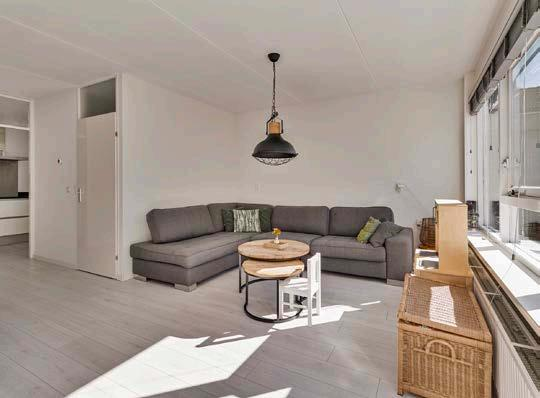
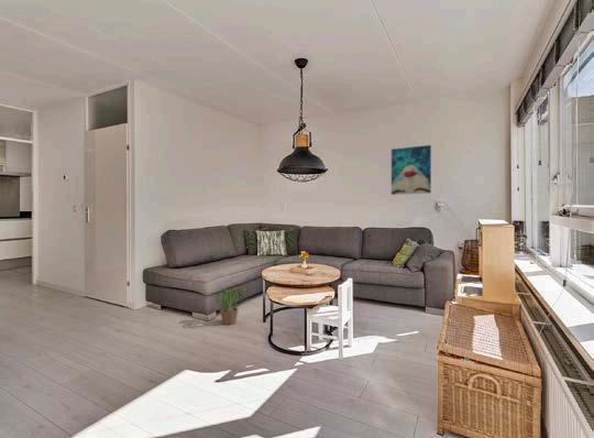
+ potted plant [211,287,245,326]
+ wall art [391,144,432,196]
